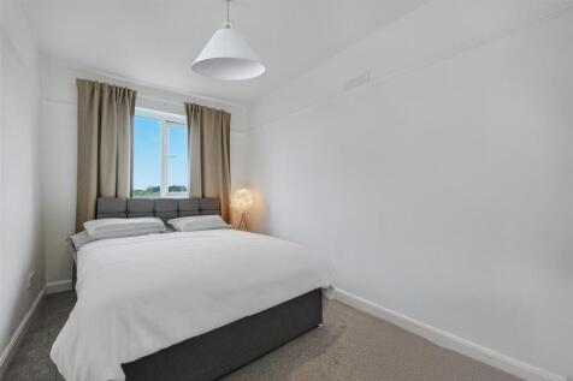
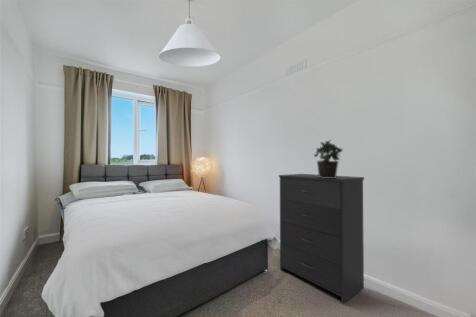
+ dresser [278,173,365,305]
+ potted plant [313,139,344,178]
